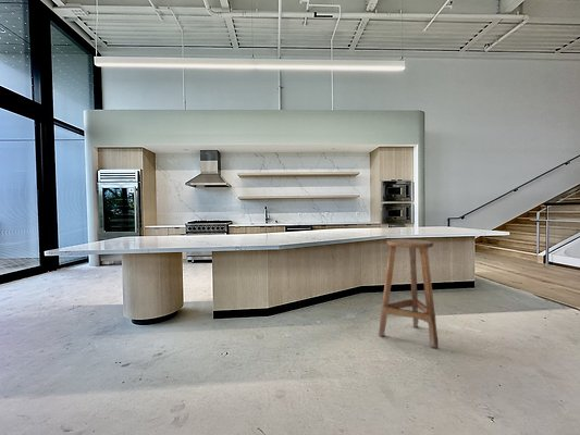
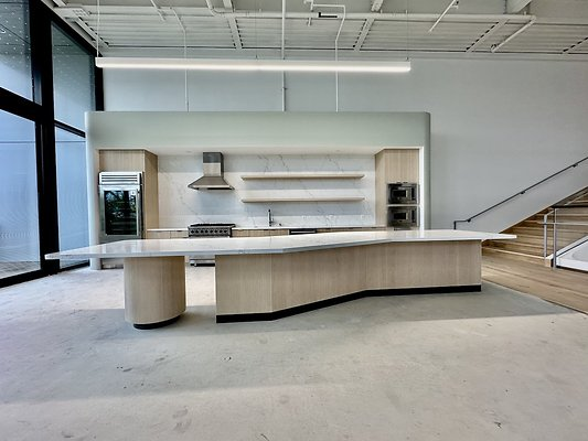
- bar stool [378,238,440,349]
